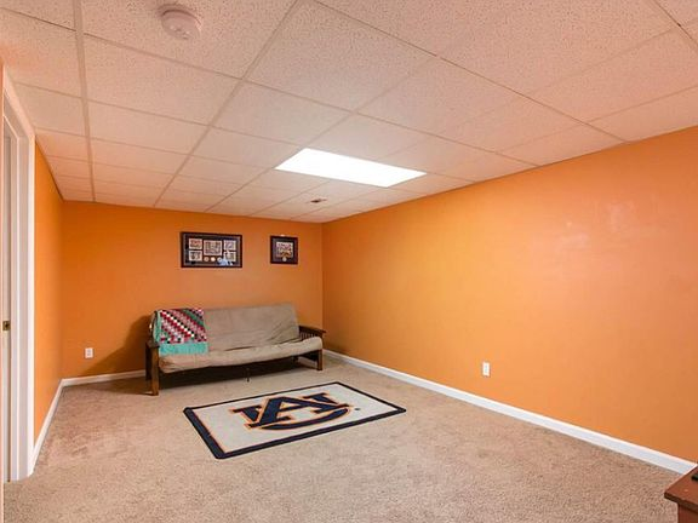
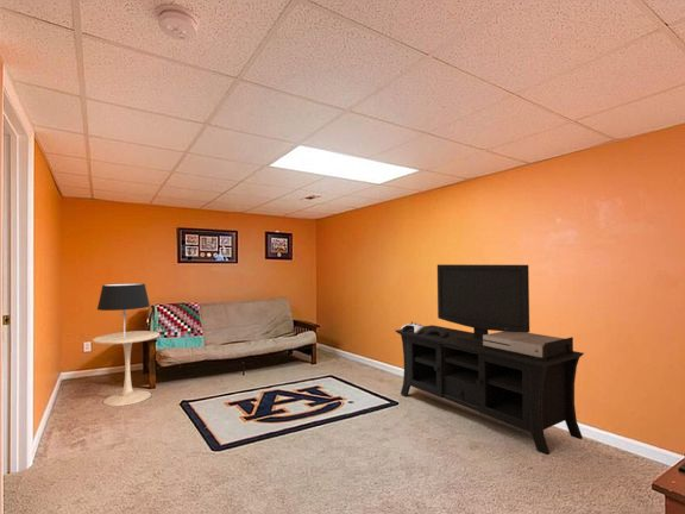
+ media console [395,263,585,456]
+ table lamp [96,282,151,337]
+ side table [92,330,161,407]
